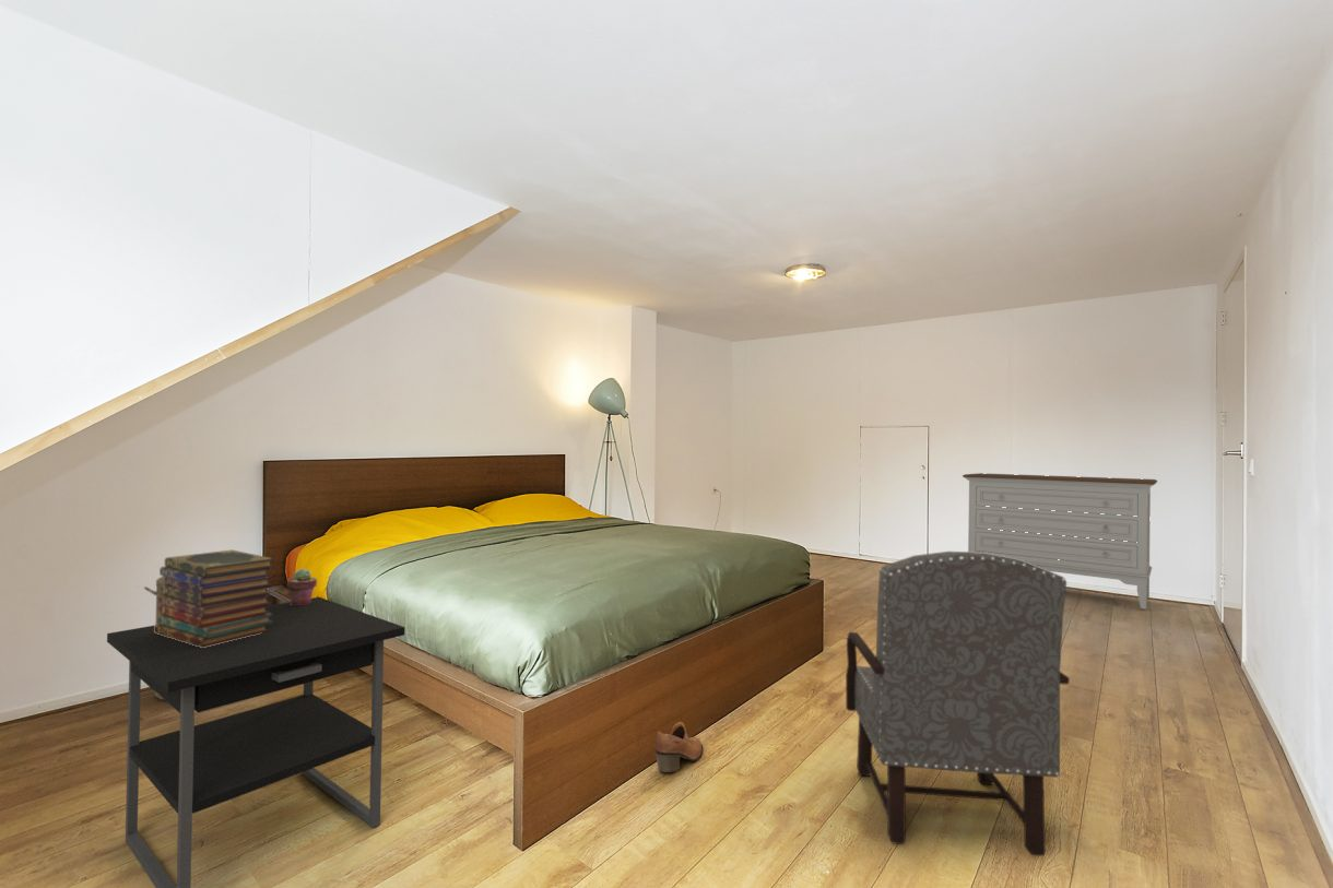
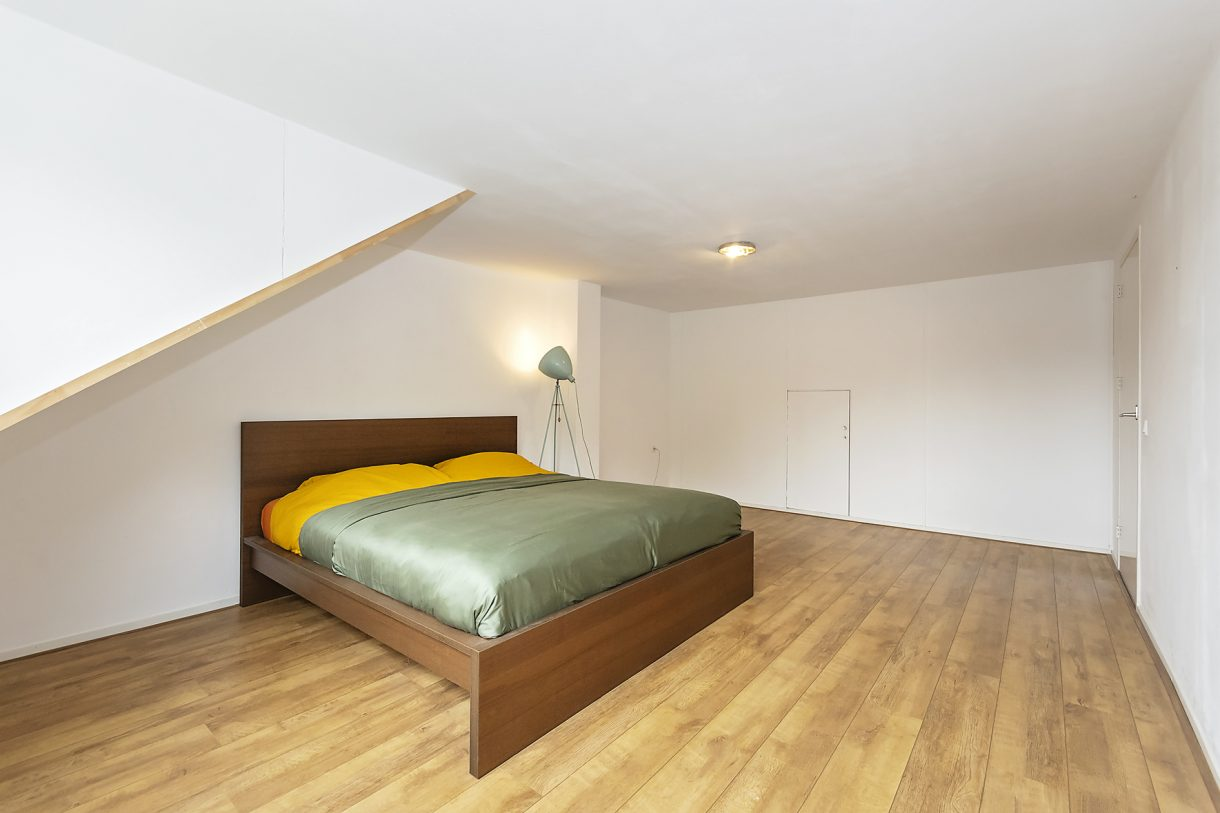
- potted succulent [286,568,318,605]
- book stack [154,548,275,648]
- shoe [654,721,705,773]
- nightstand [106,596,405,888]
- dresser [962,472,1158,611]
- armchair [845,550,1071,857]
- laundry hamper [143,576,165,701]
